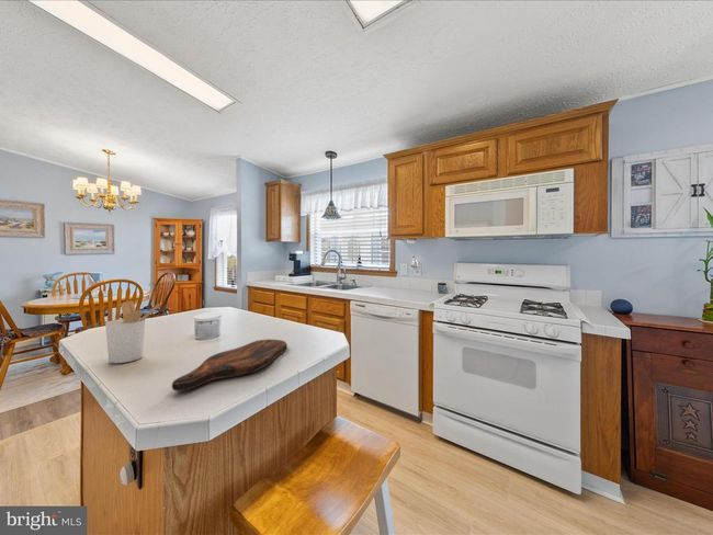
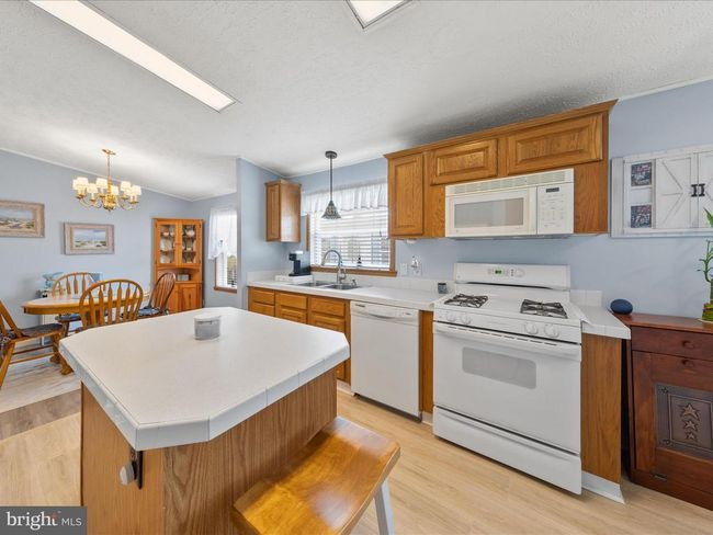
- cutting board [171,339,288,392]
- utensil holder [104,299,163,364]
